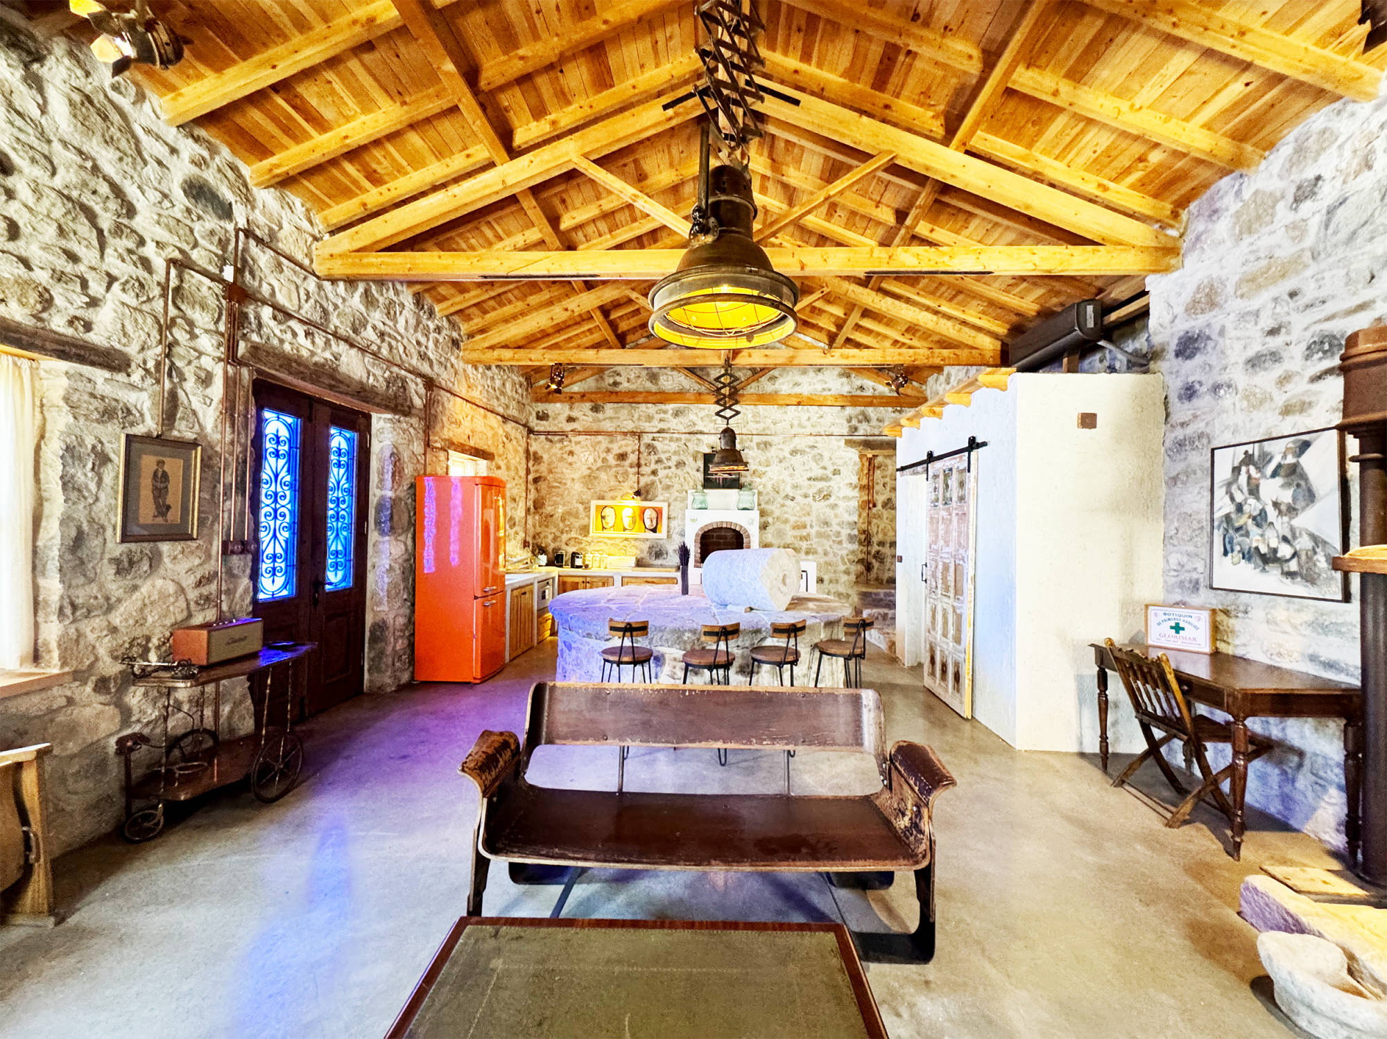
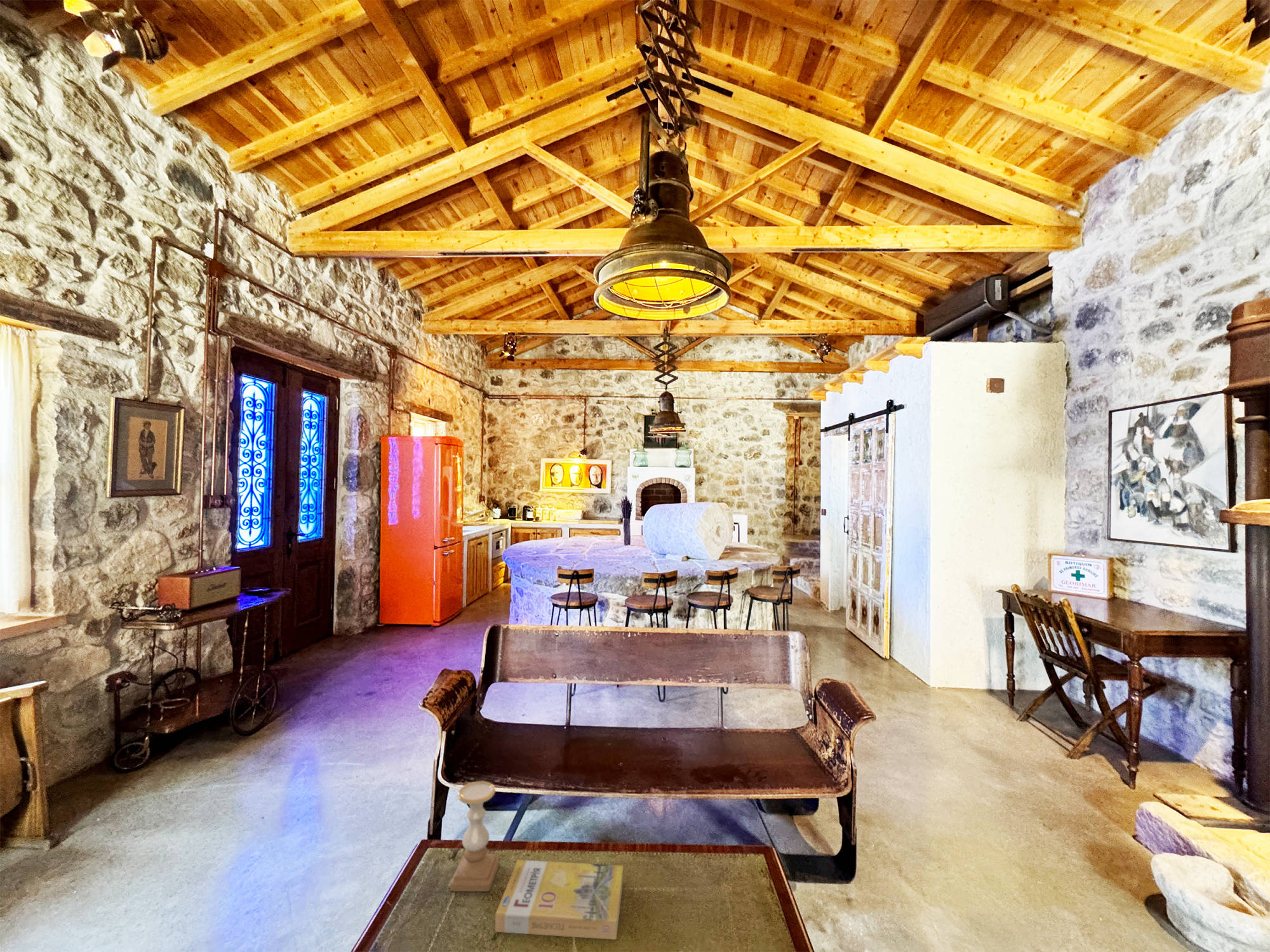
+ candle holder [450,781,500,892]
+ book [495,859,624,940]
